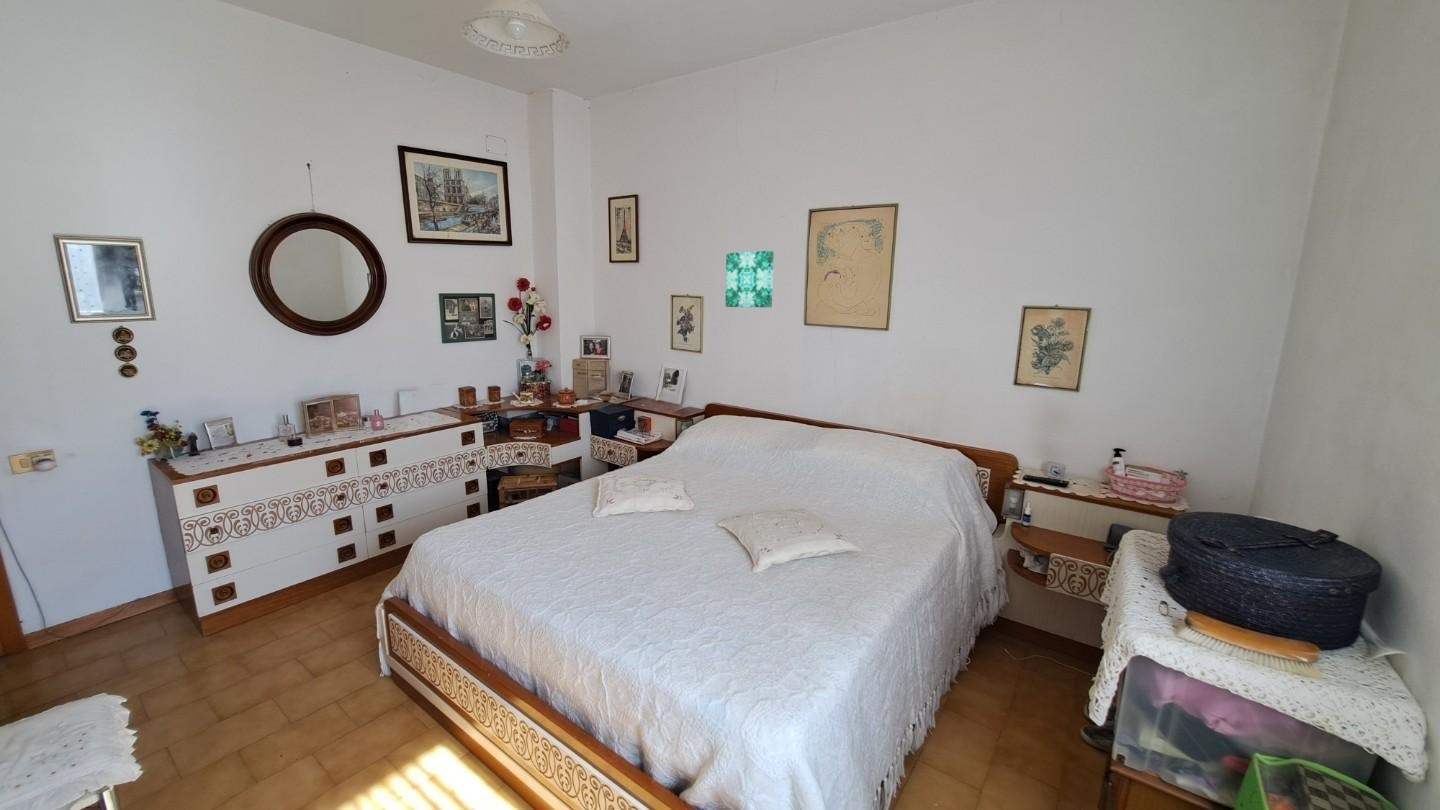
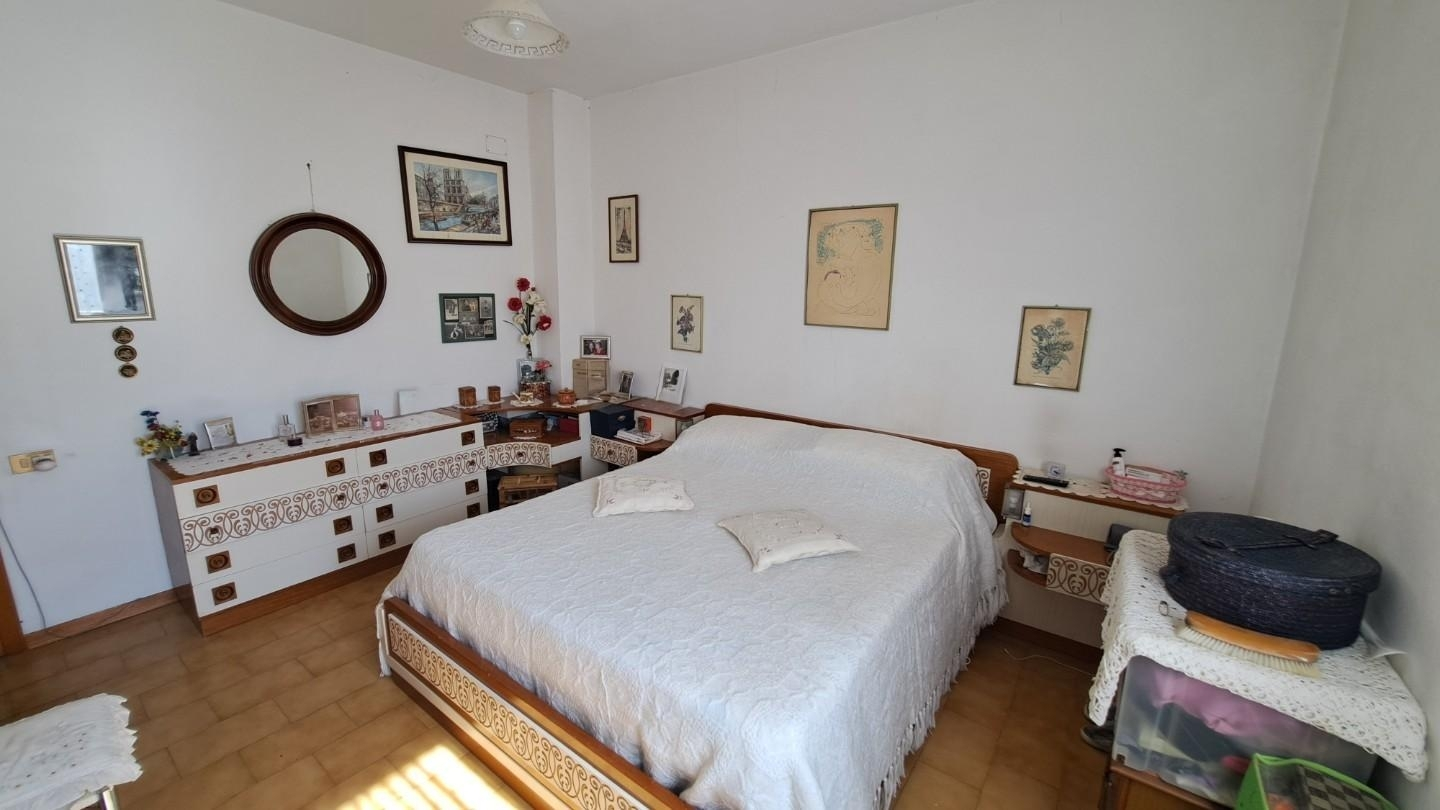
- wall art [724,250,775,308]
